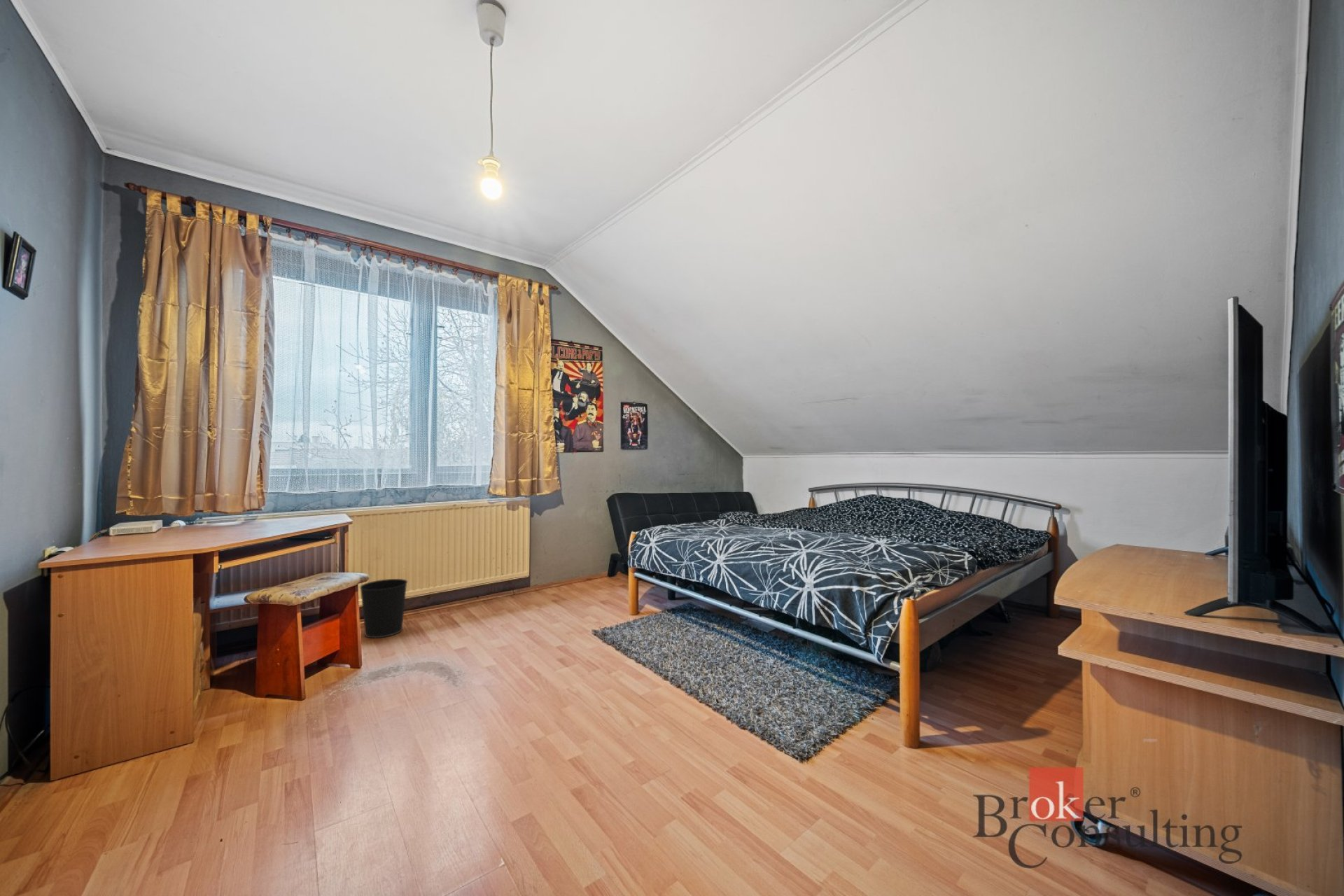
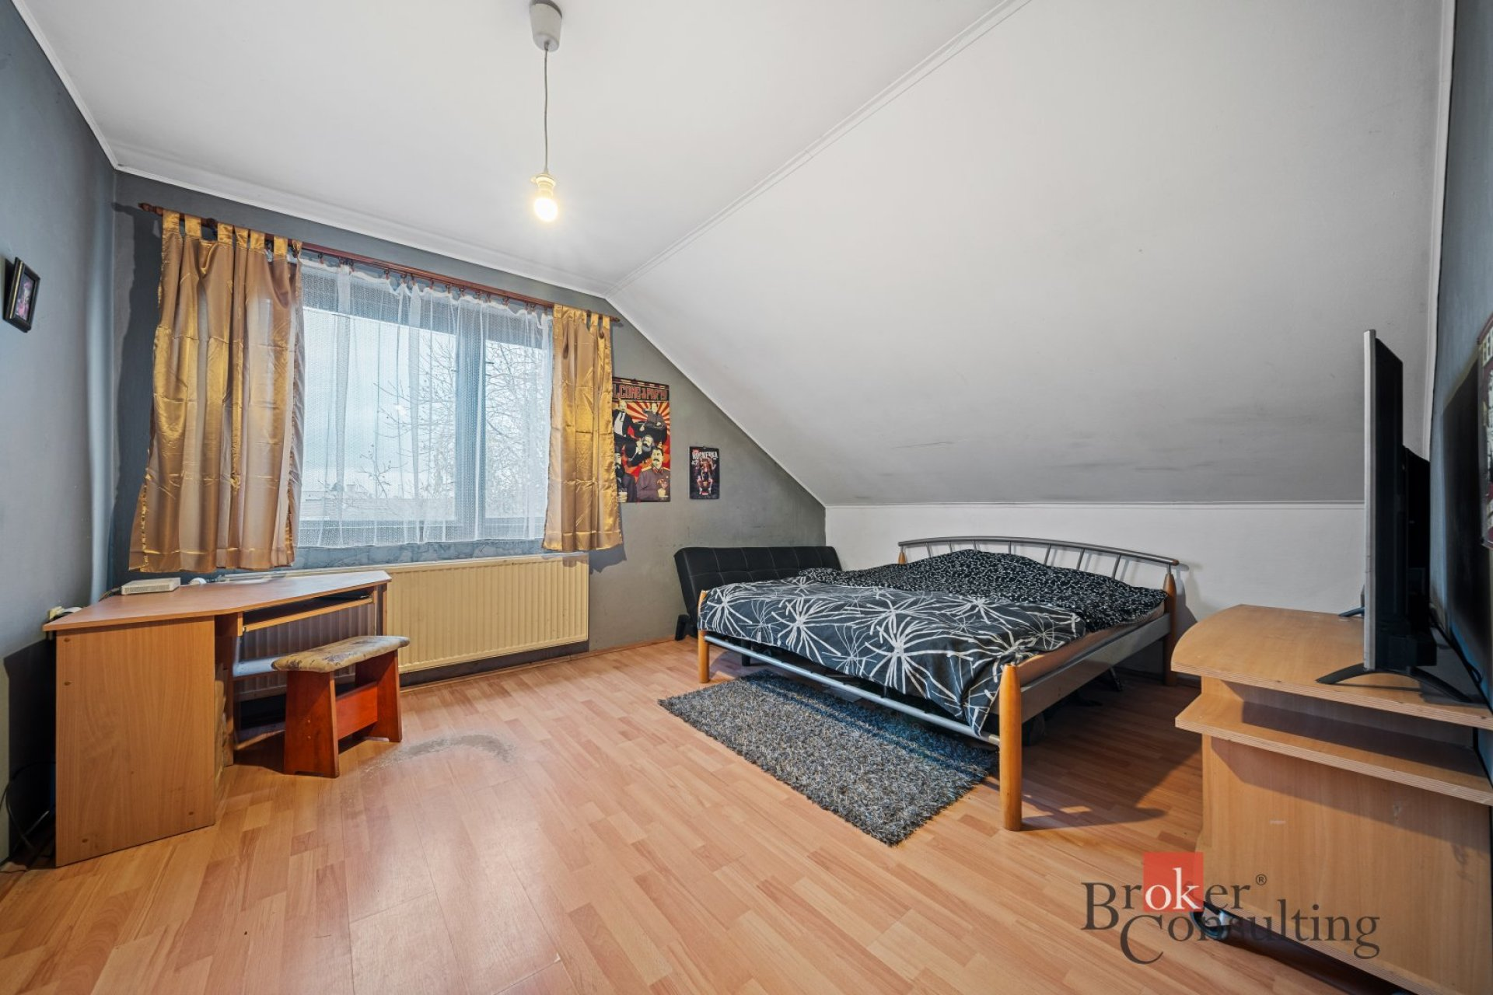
- wastebasket [360,578,408,639]
